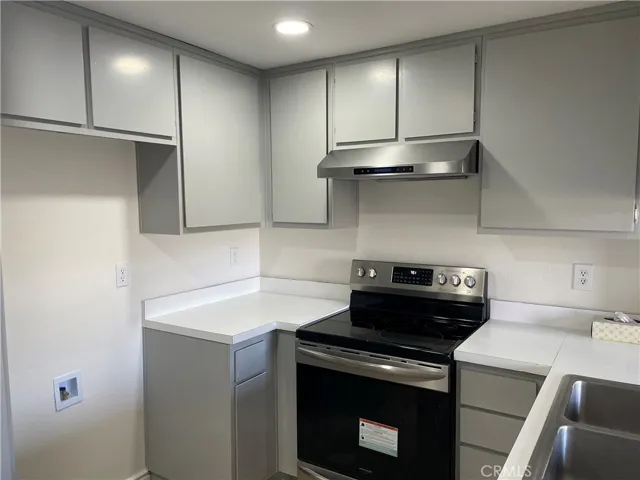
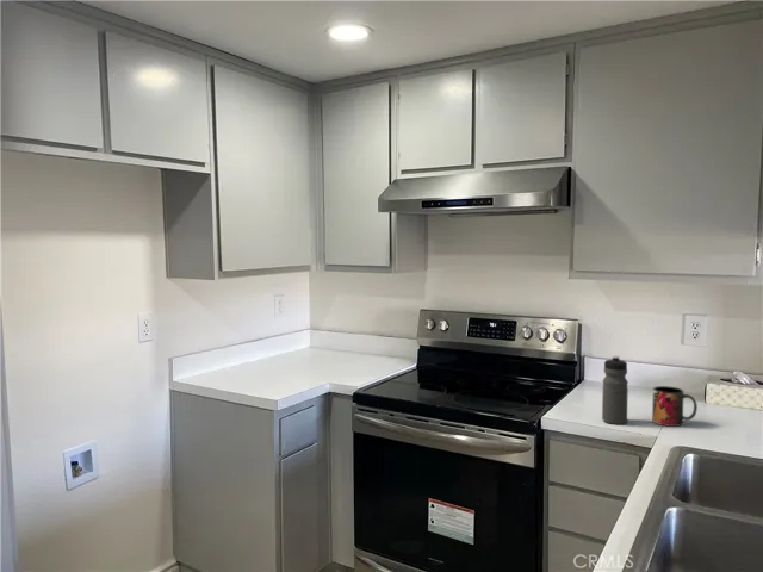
+ water bottle [601,355,629,425]
+ mug [651,385,699,428]
